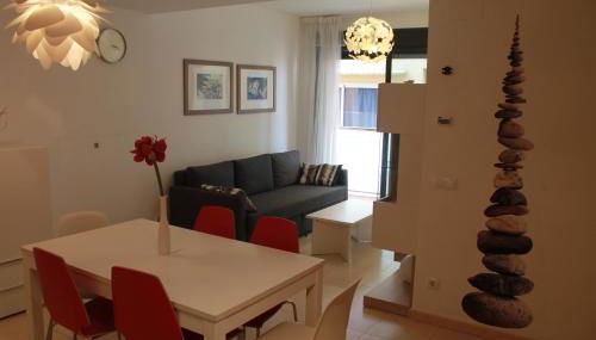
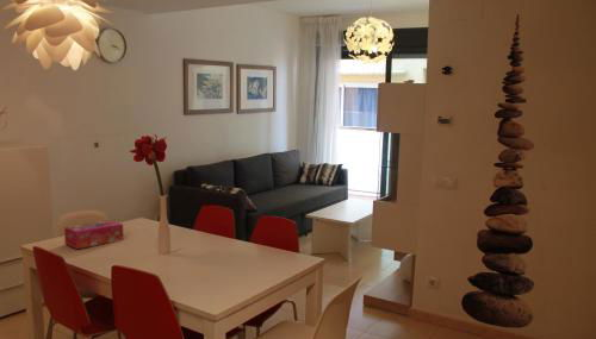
+ tissue box [63,219,125,250]
